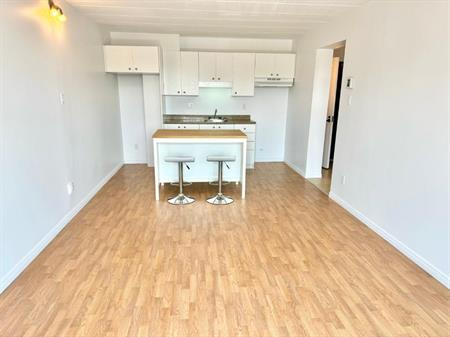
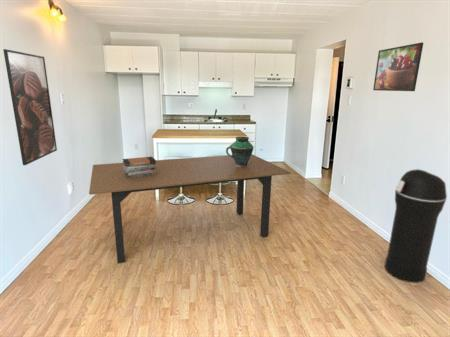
+ trash can [384,168,448,284]
+ book stack [121,156,157,178]
+ dining table [88,153,292,265]
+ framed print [372,41,424,92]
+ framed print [2,48,58,166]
+ vase [225,135,255,167]
